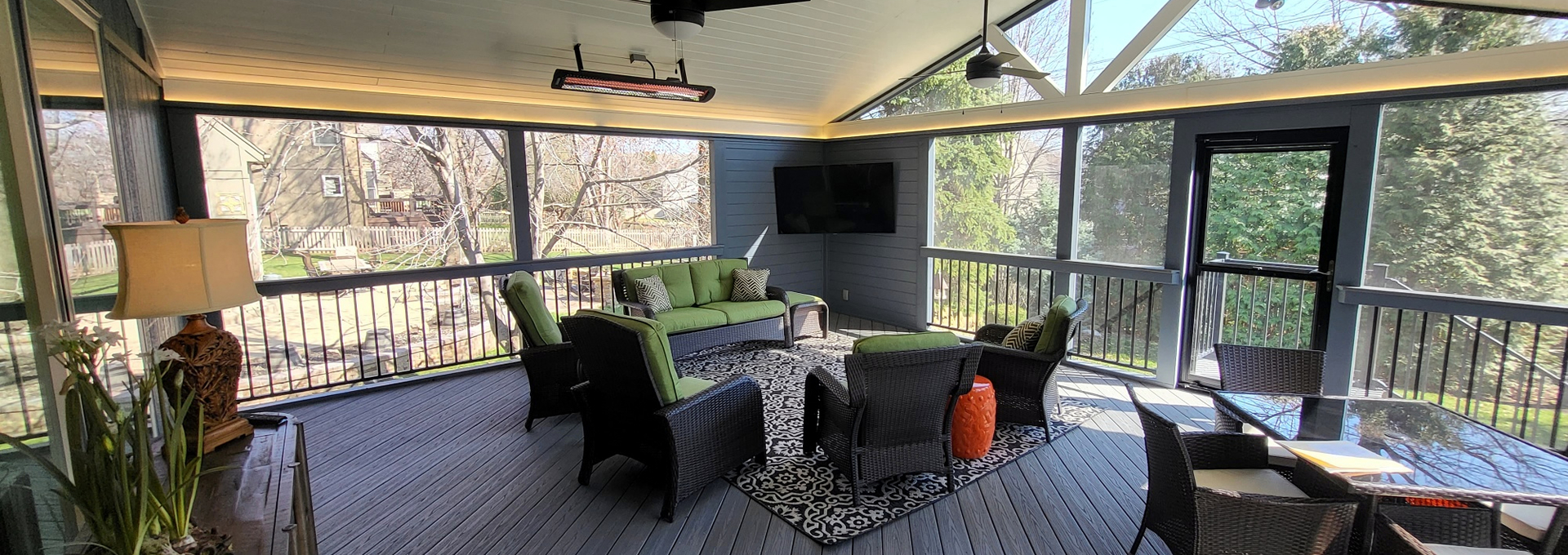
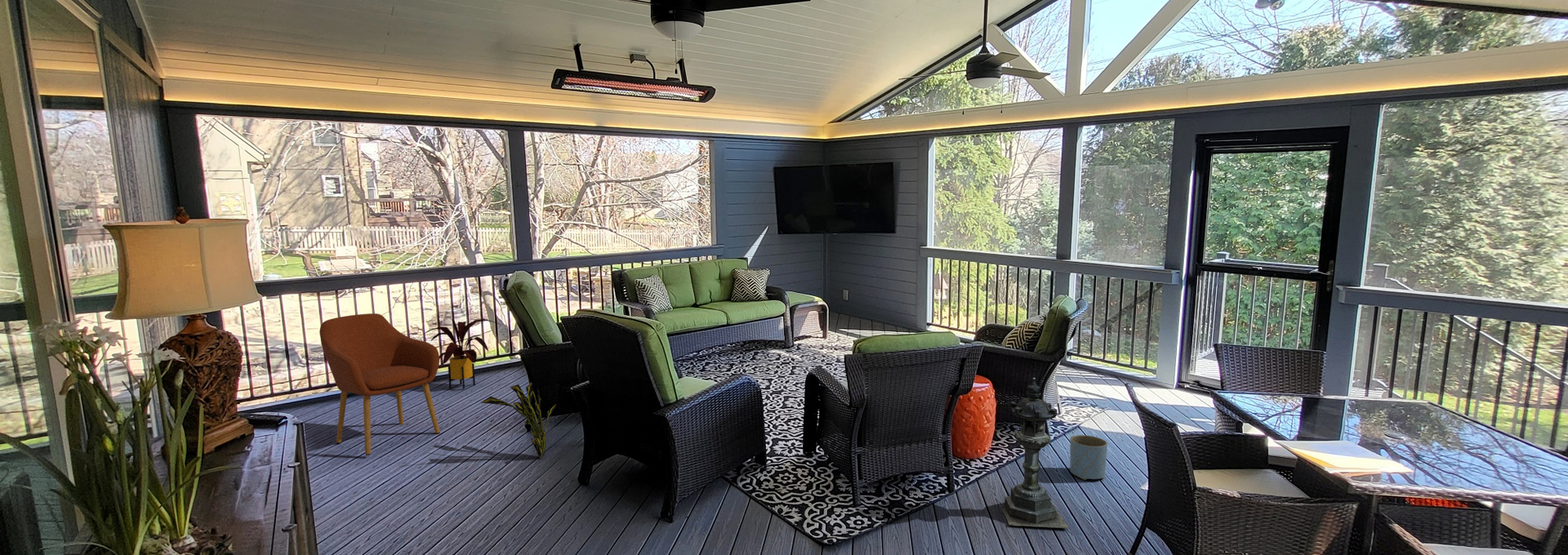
+ house plant [421,317,503,390]
+ planter [1069,434,1108,481]
+ decorative plant [480,373,557,460]
+ lantern [1001,377,1070,529]
+ armchair [318,313,441,456]
